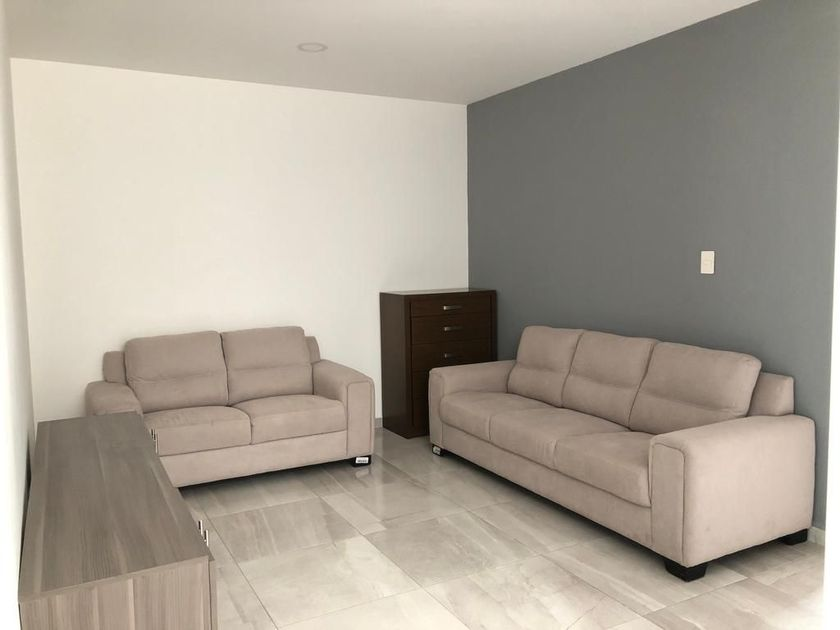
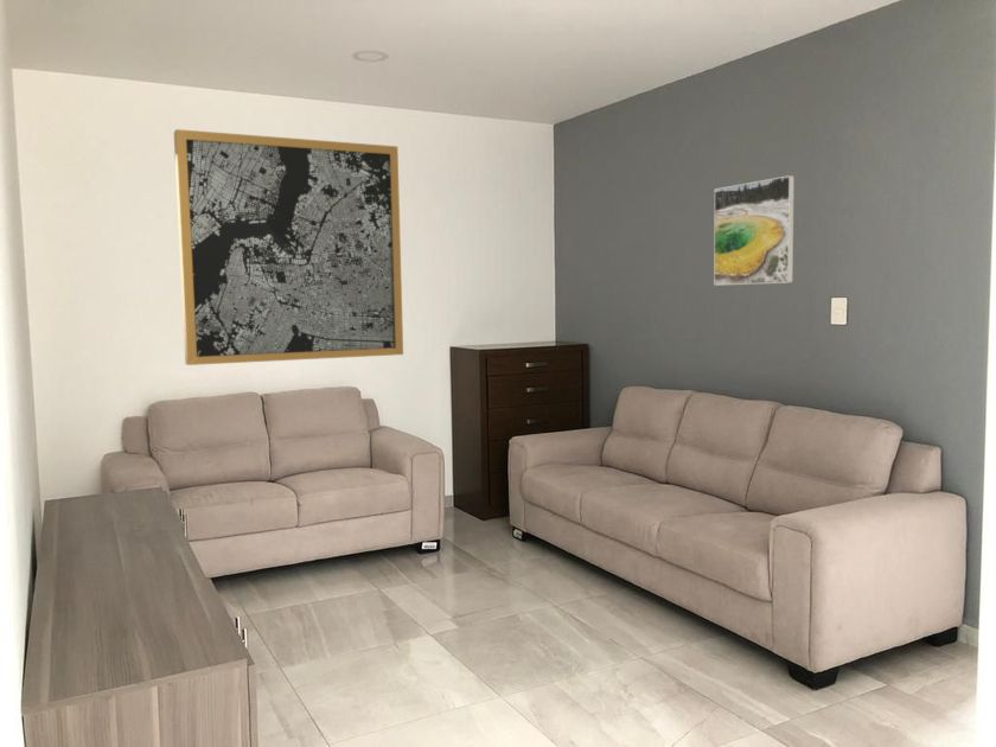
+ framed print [713,174,796,287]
+ wall art [173,128,404,366]
